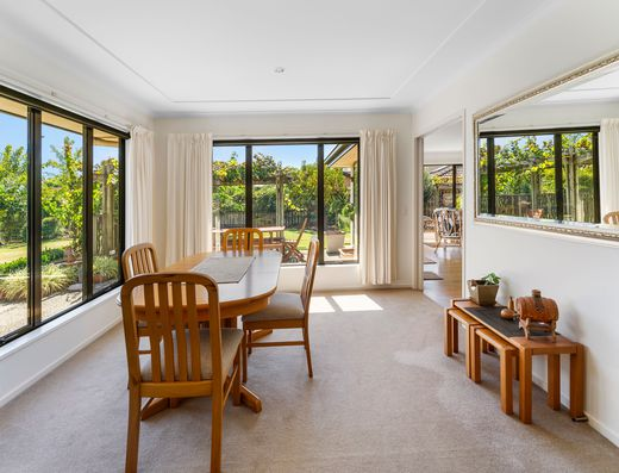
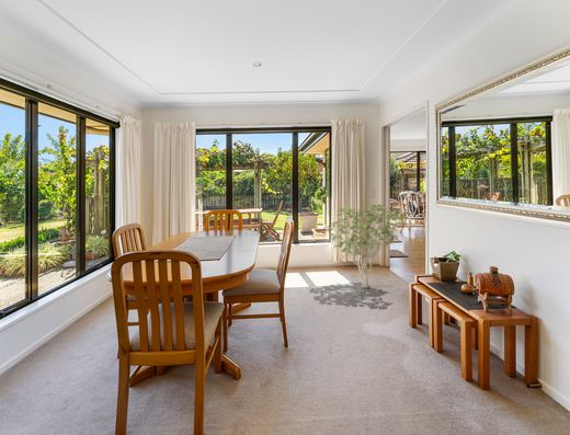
+ shrub [326,203,409,289]
